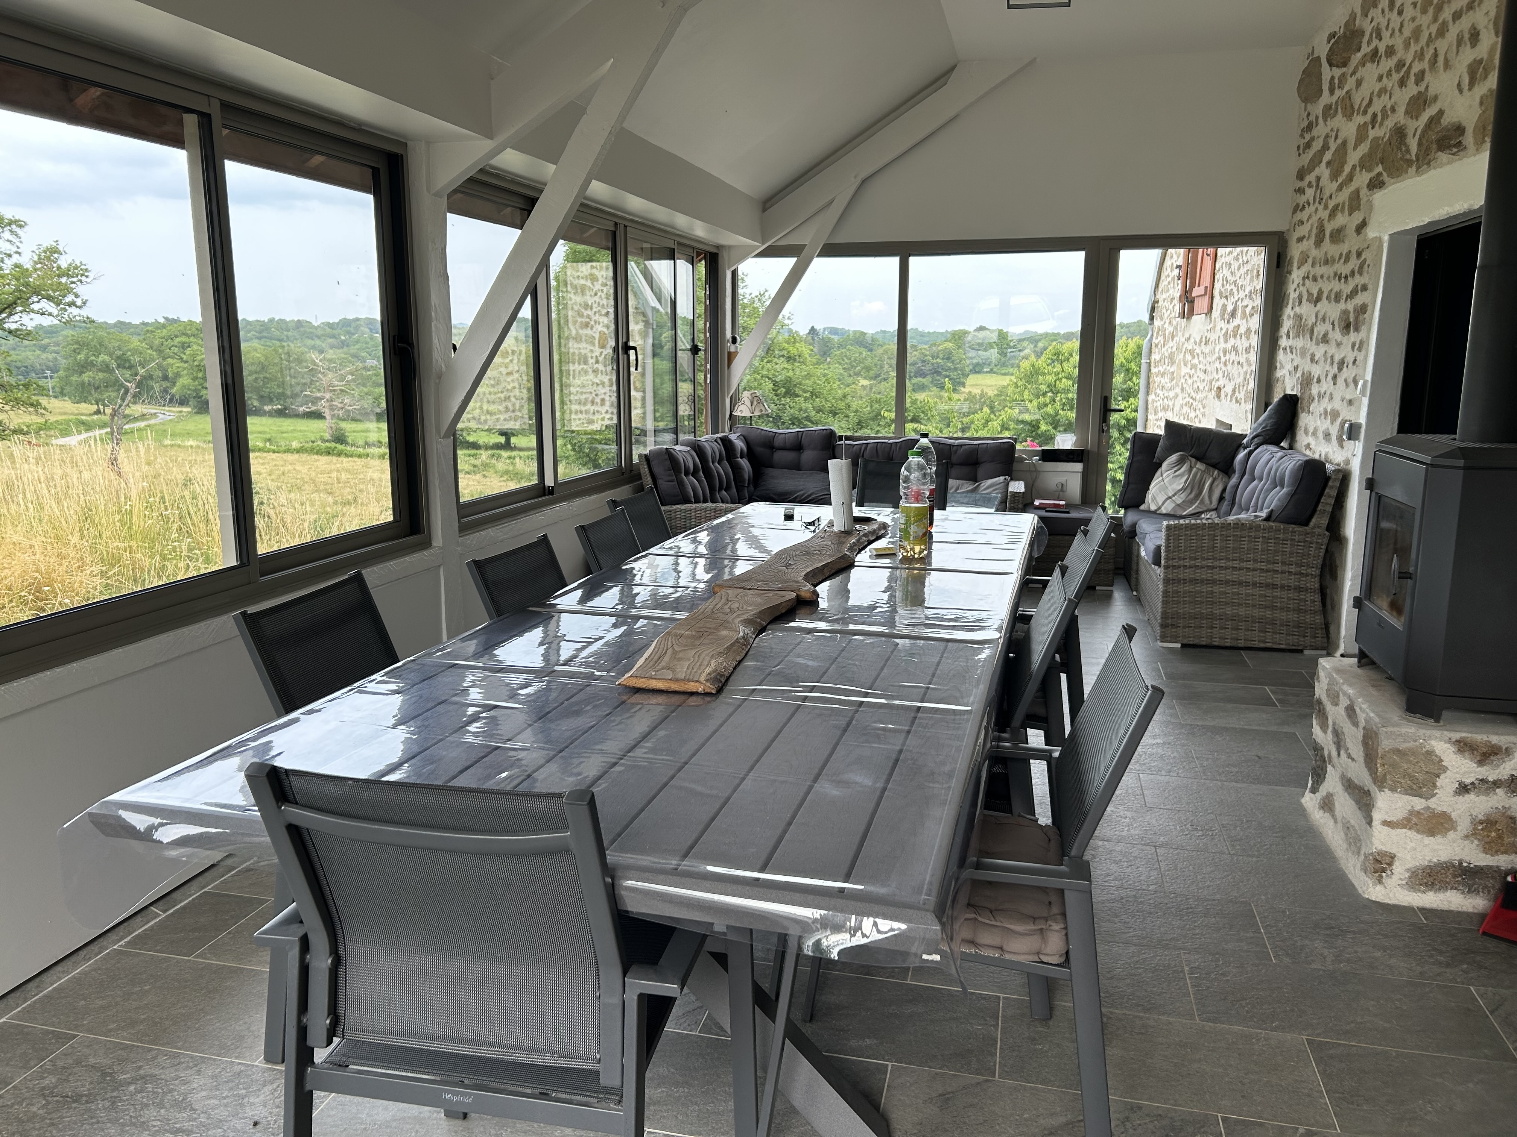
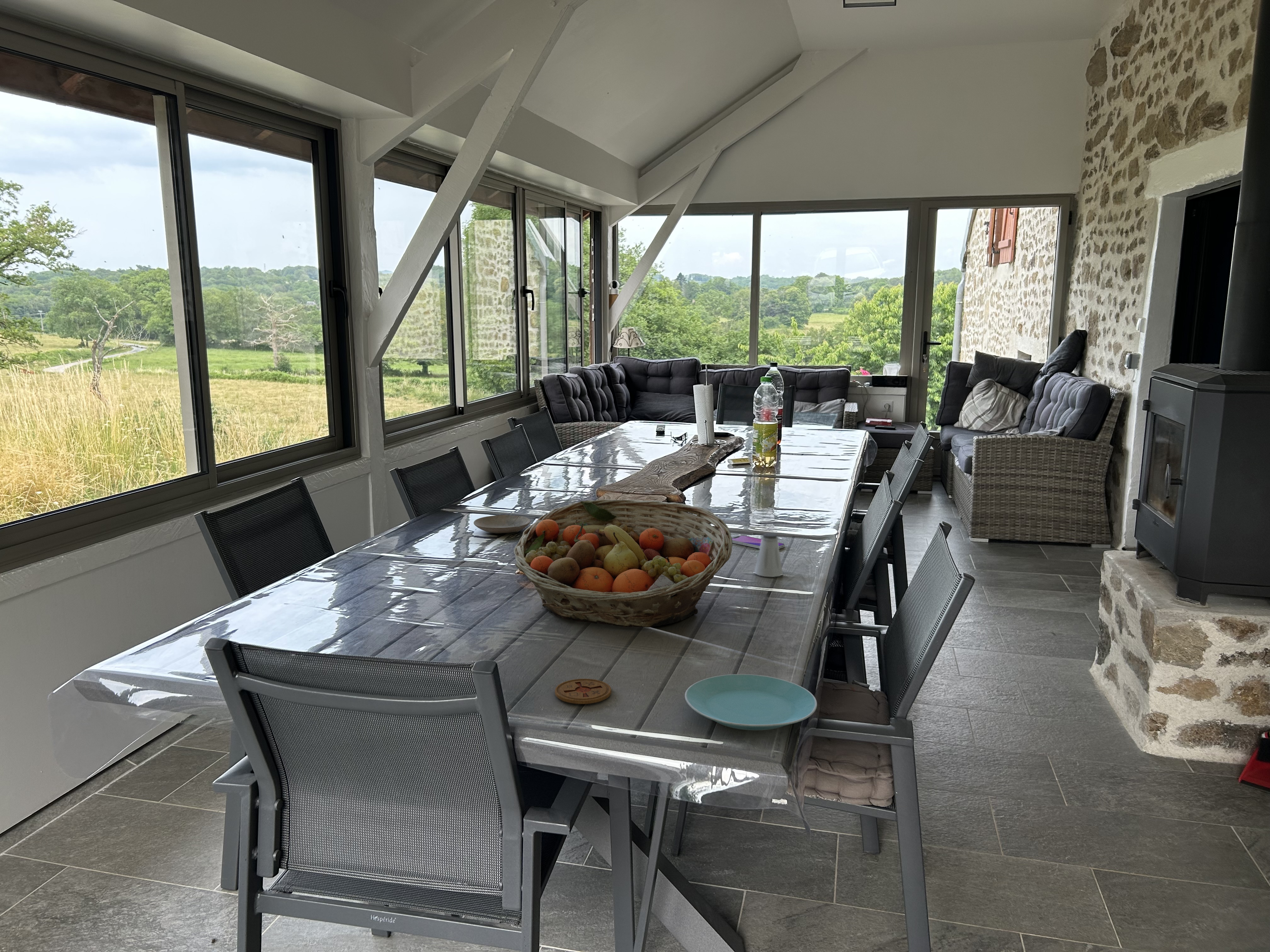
+ plate [684,674,817,731]
+ coaster [555,678,612,704]
+ smartphone [732,535,785,549]
+ plate [473,515,531,534]
+ saltshaker [754,533,783,577]
+ fruit basket [513,499,733,627]
